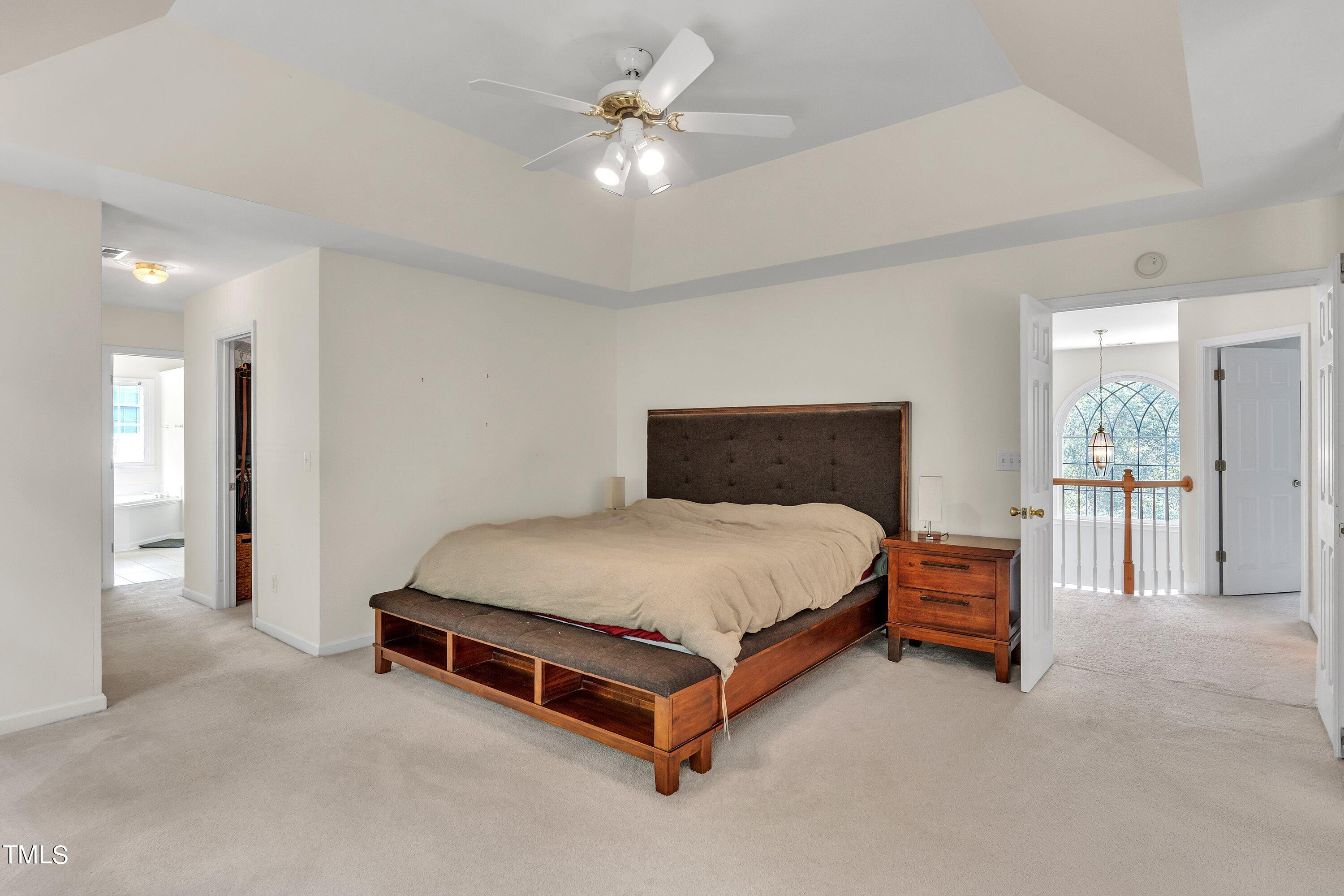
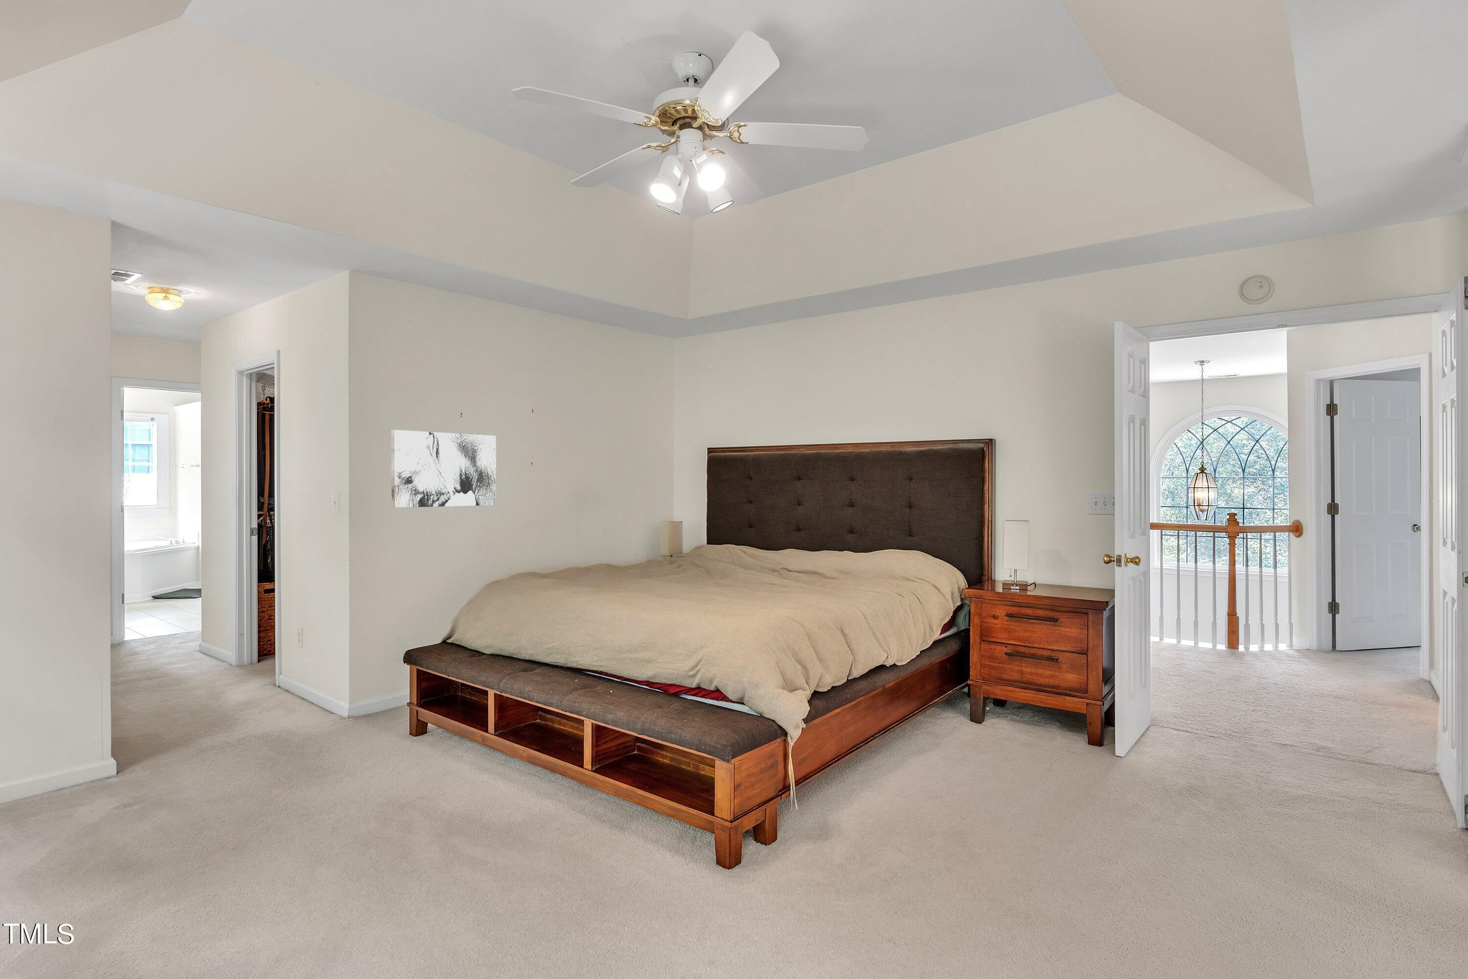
+ wall art [391,429,497,508]
